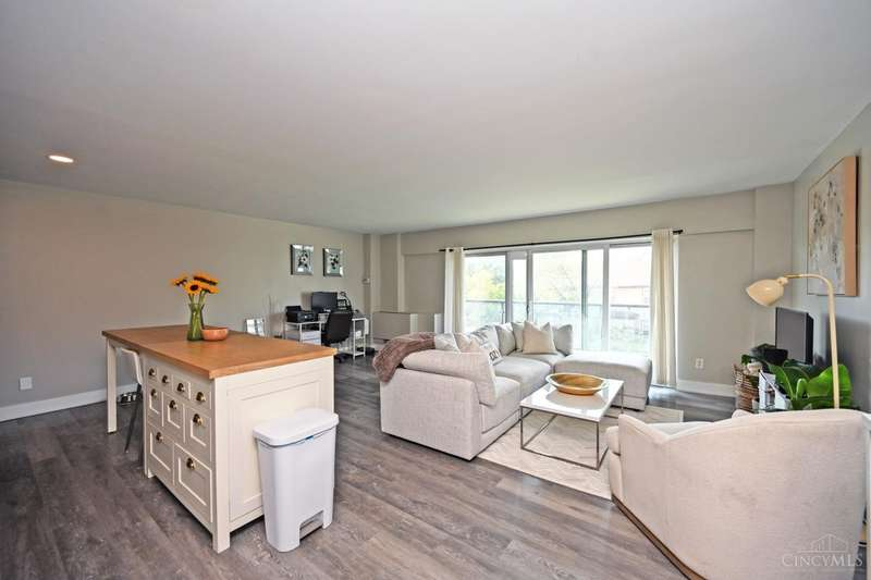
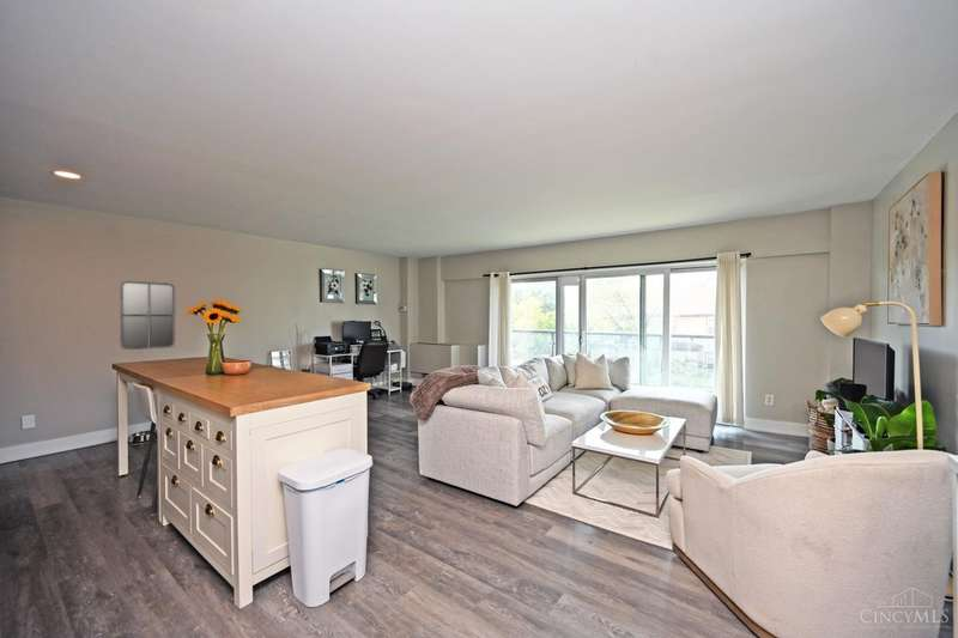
+ home mirror [119,279,176,351]
